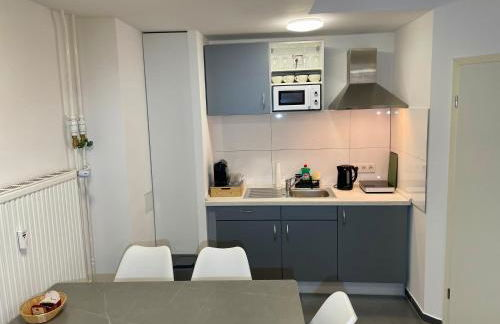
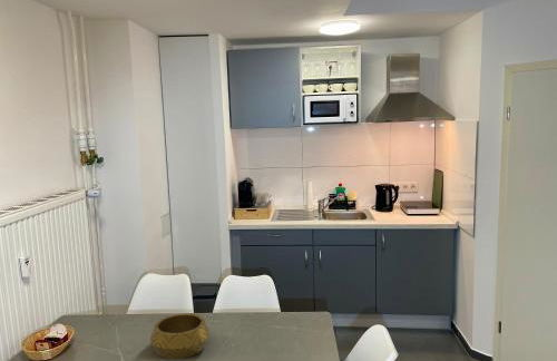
+ decorative bowl [148,312,212,360]
